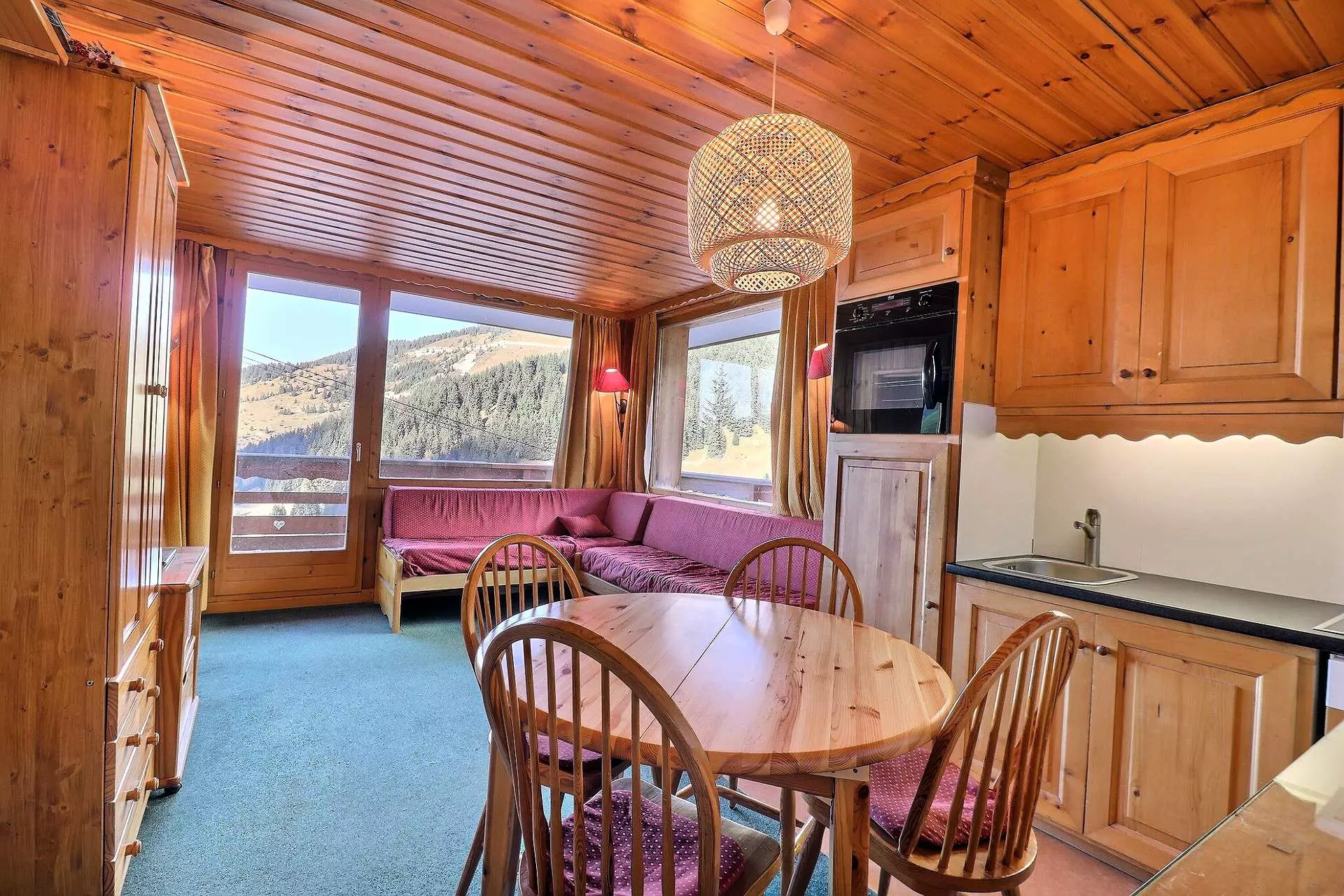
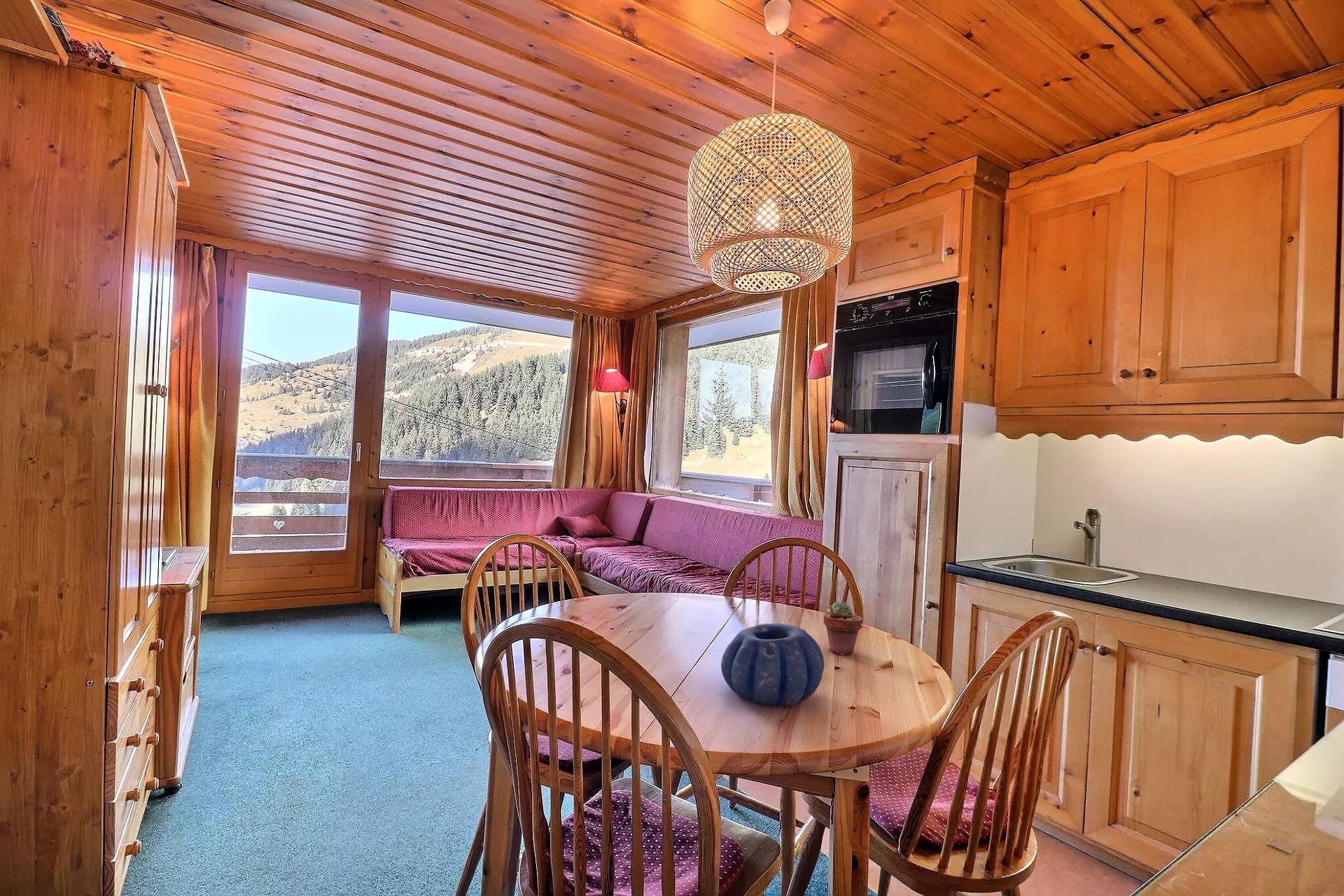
+ decorative bowl [720,622,825,707]
+ potted succulent [823,601,862,656]
